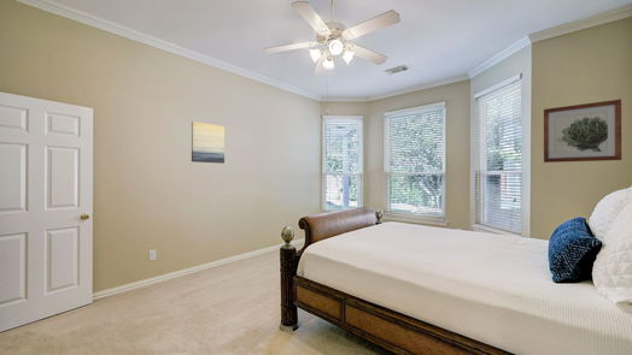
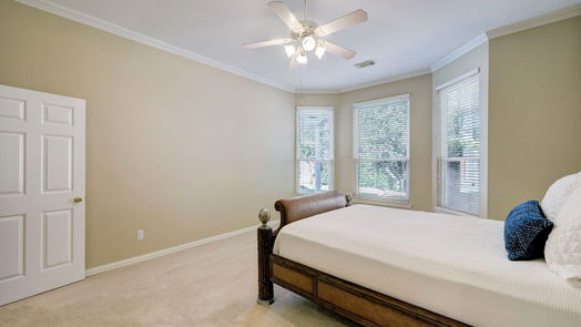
- wall art [191,120,226,165]
- wall art [543,99,622,164]
